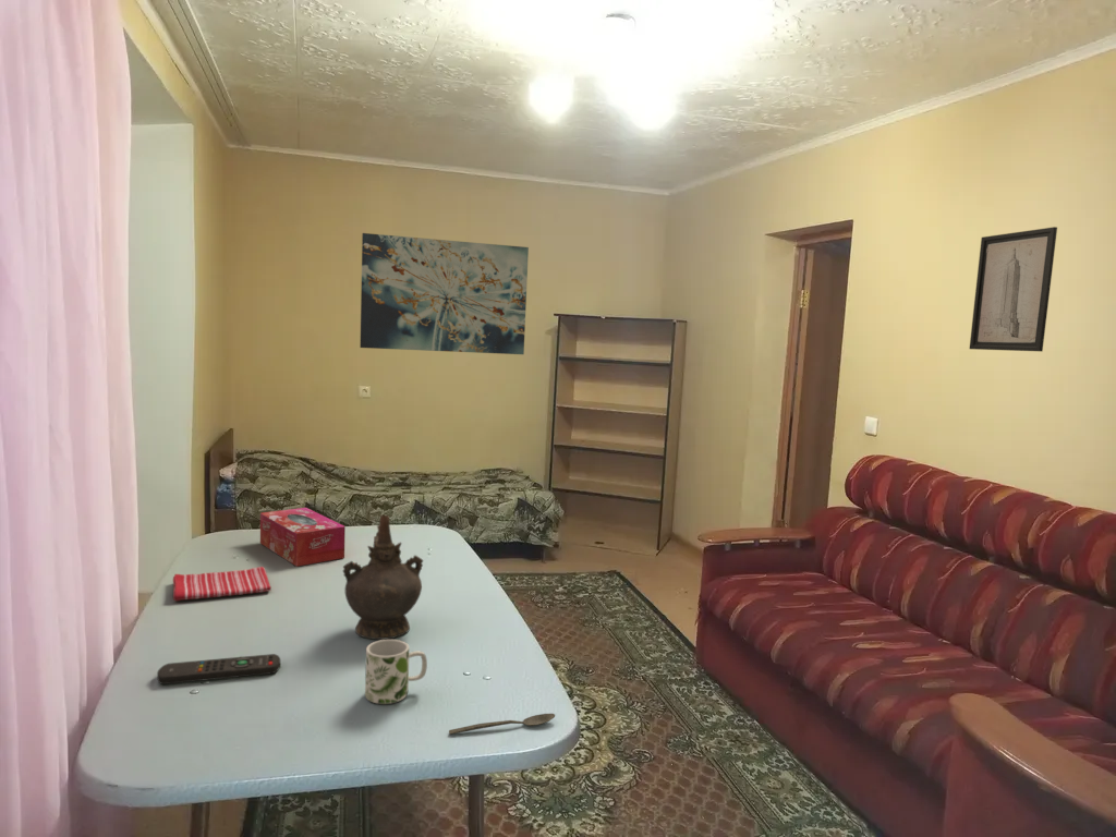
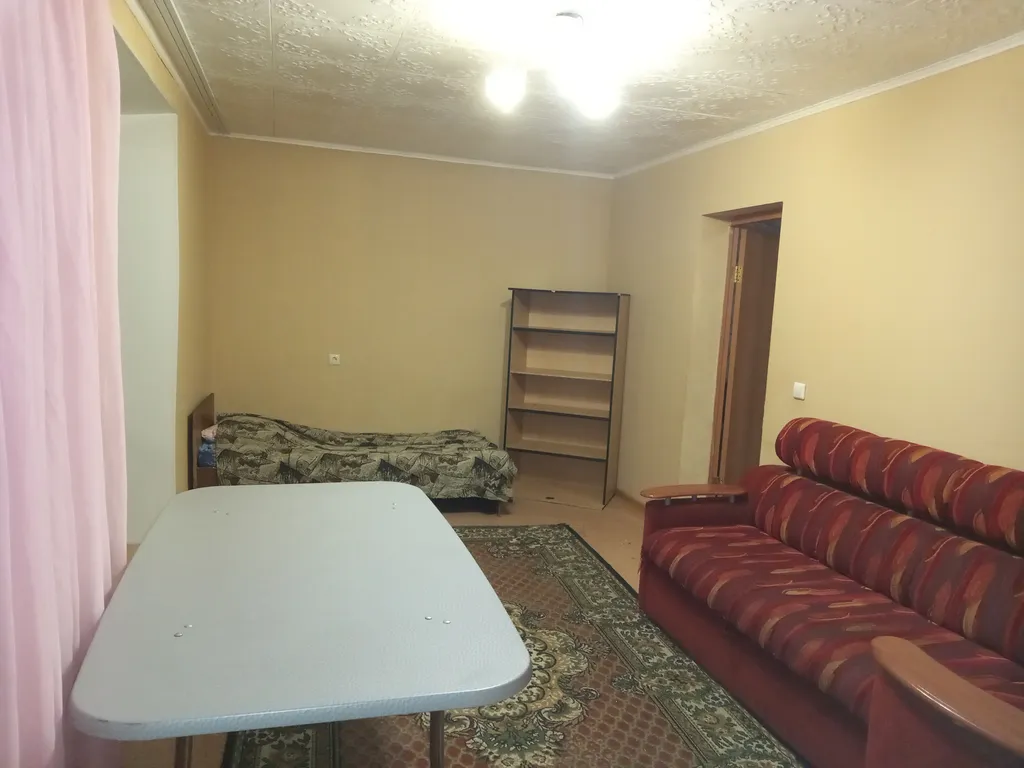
- mug [364,639,428,705]
- wall art [969,226,1058,353]
- dish towel [172,566,272,602]
- tissue box [259,507,347,568]
- ceremonial vessel [342,514,424,641]
- wall art [359,232,530,355]
- spoon [448,713,556,736]
- remote control [156,653,281,686]
